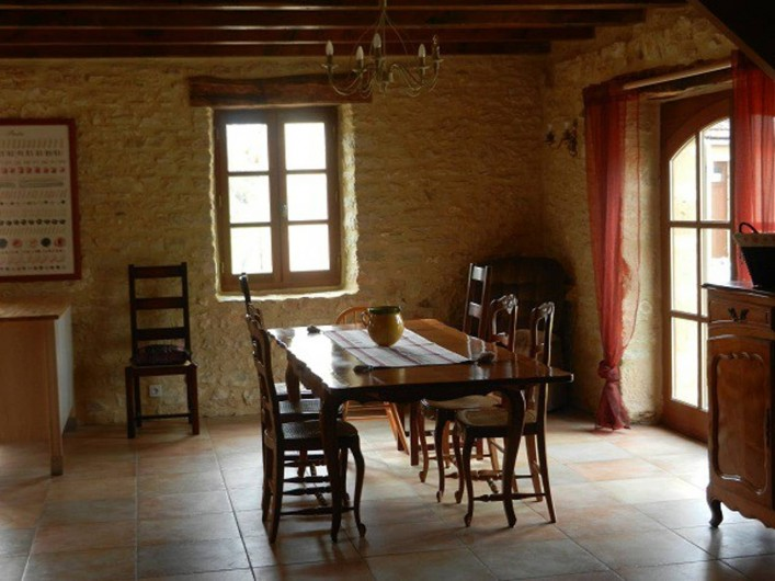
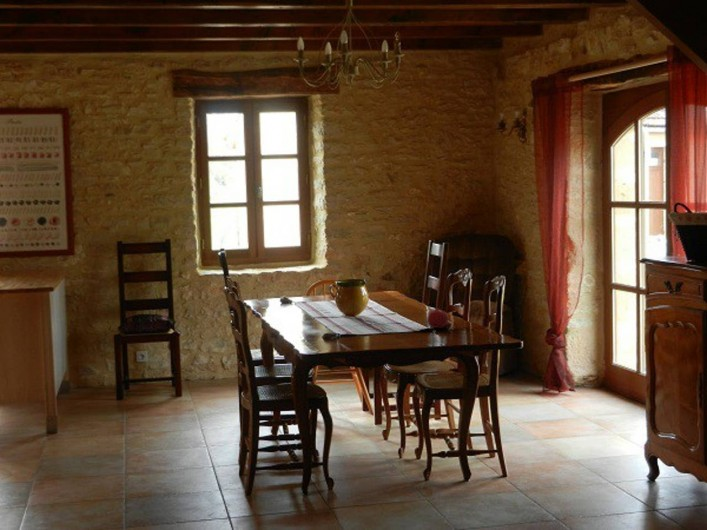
+ fruit [426,306,449,329]
